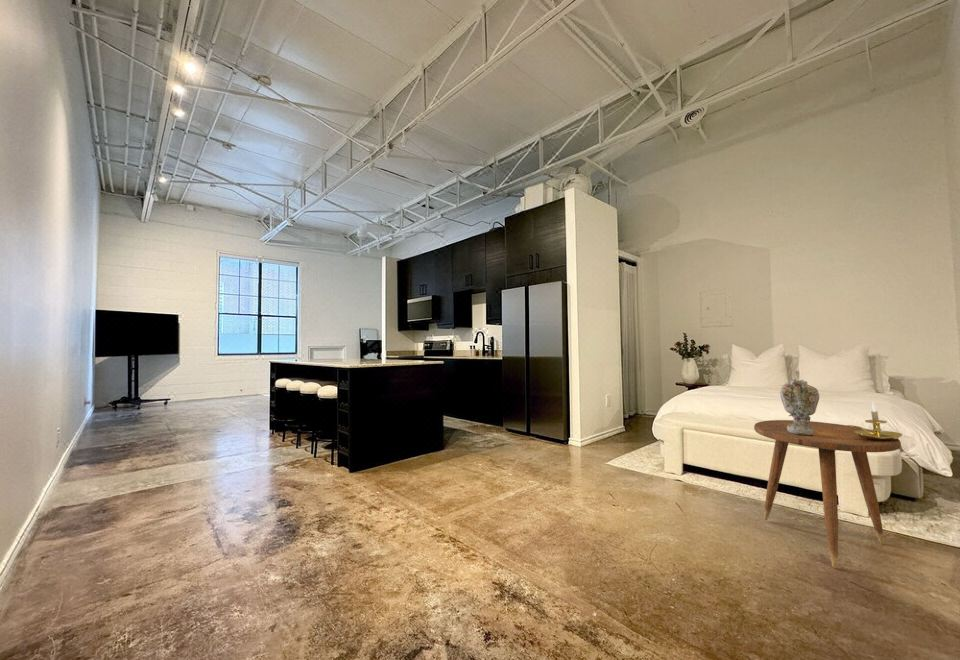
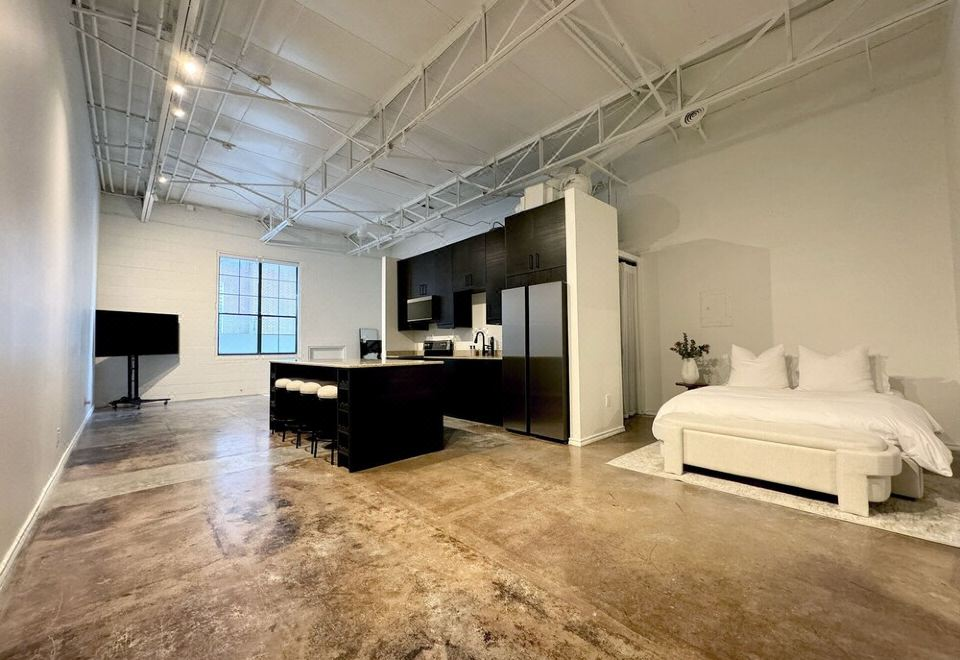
- vase [779,378,820,435]
- candle holder [846,402,904,440]
- side table [753,419,902,569]
